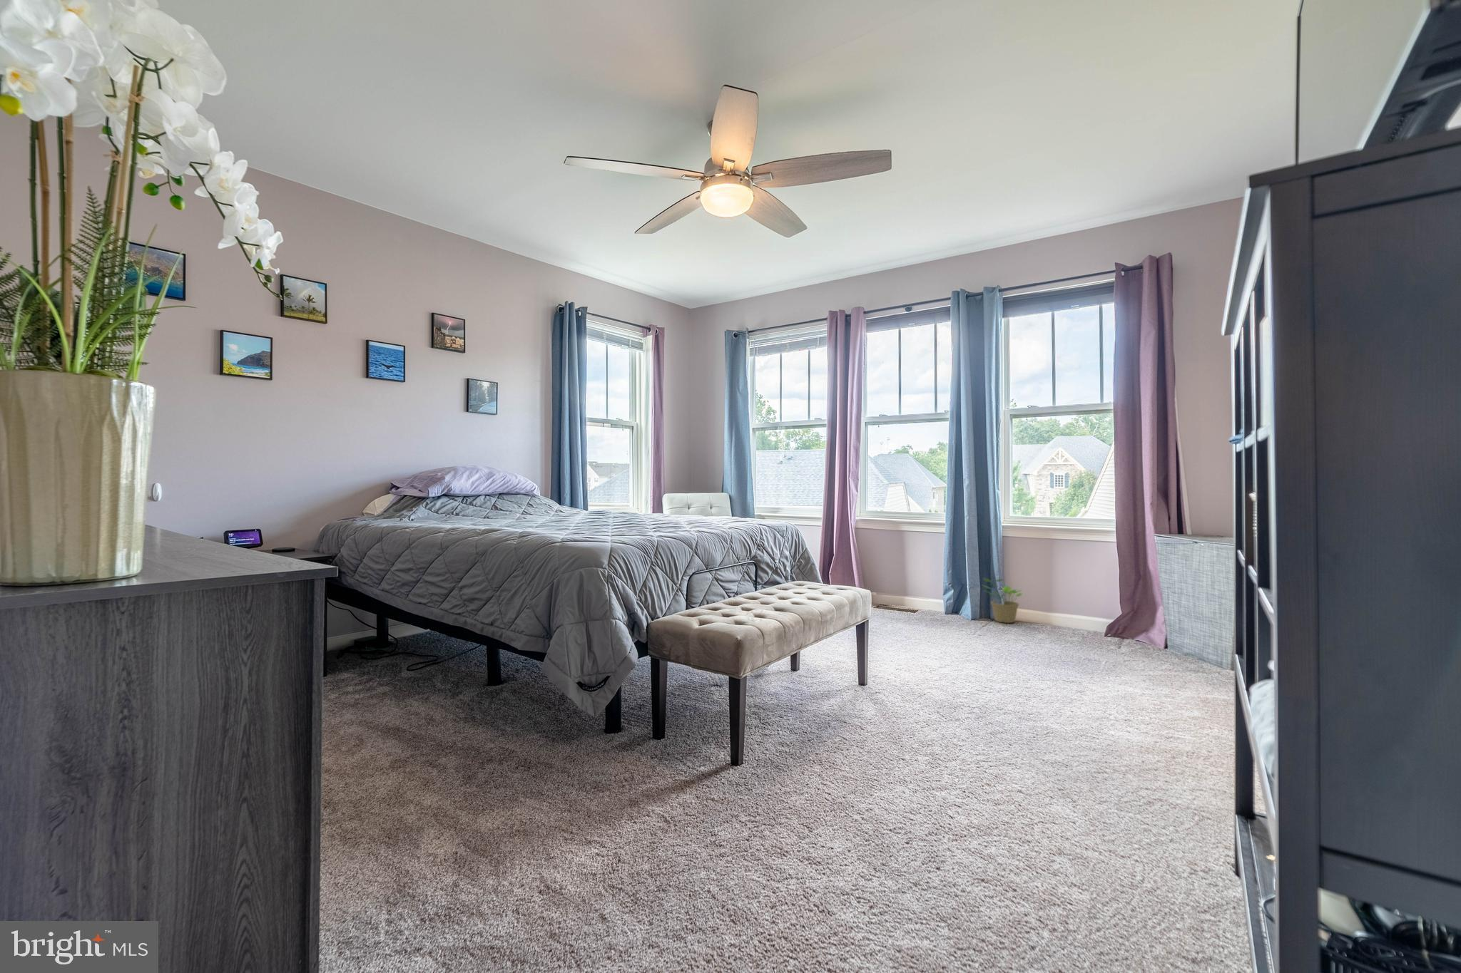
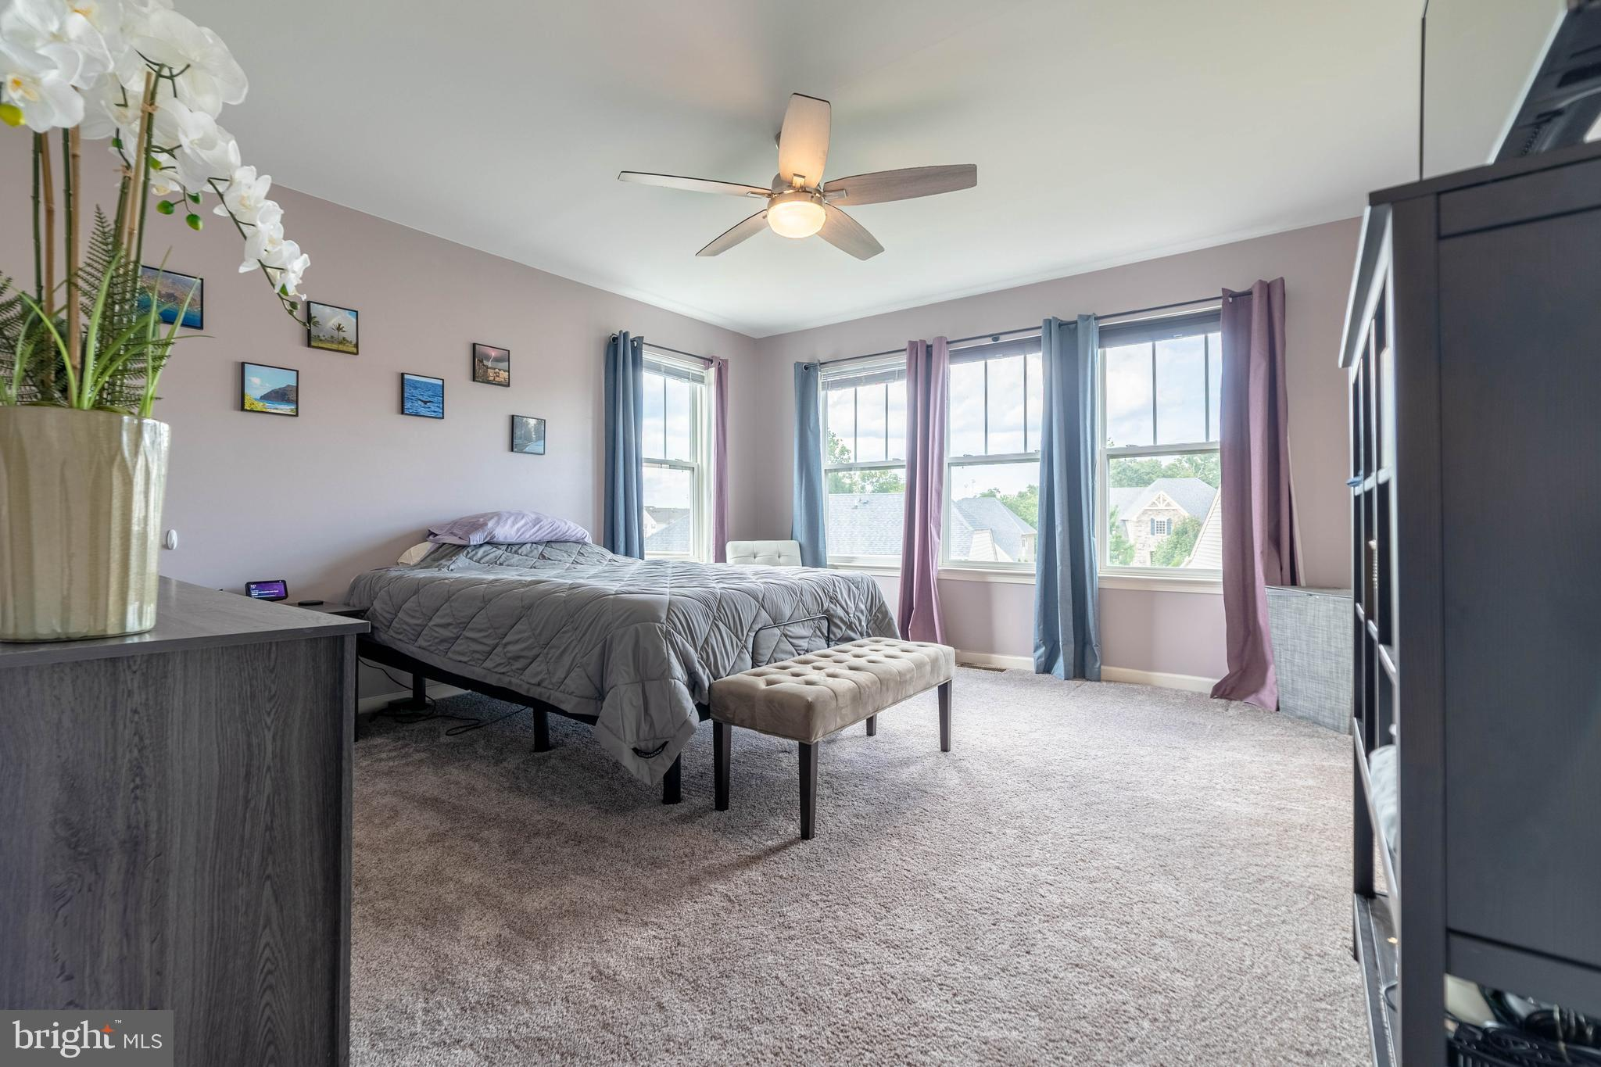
- potted plant [982,578,1023,623]
